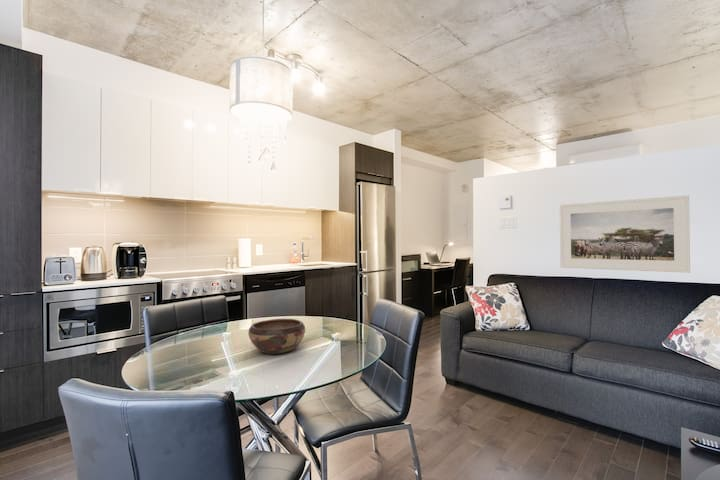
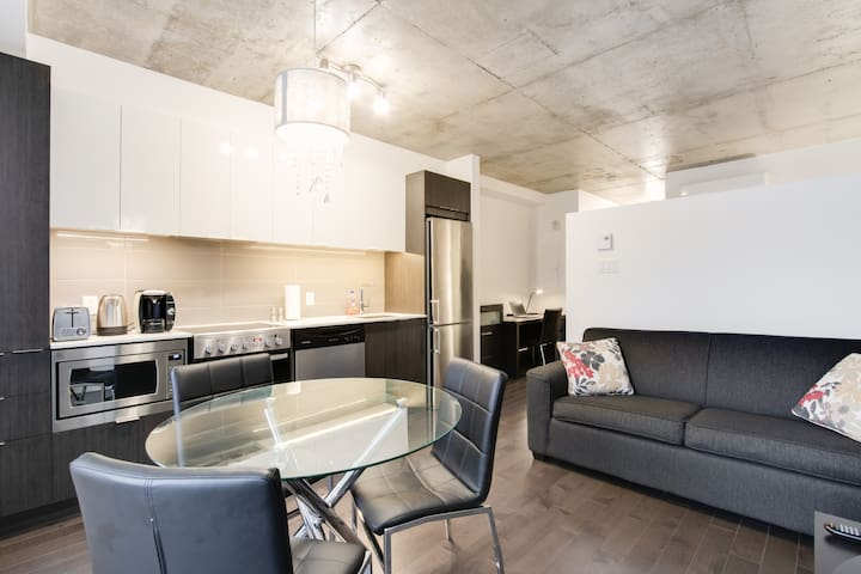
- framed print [559,194,691,274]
- decorative bowl [247,318,306,355]
